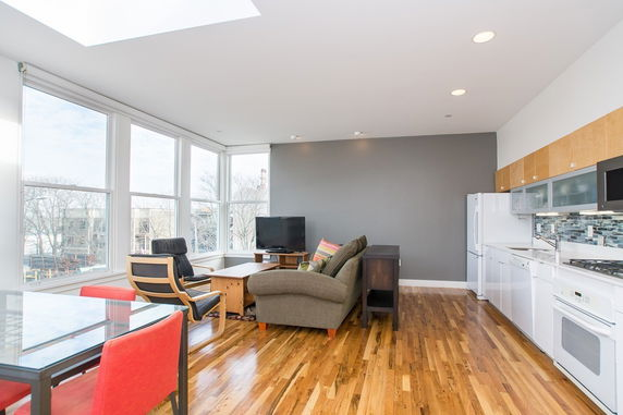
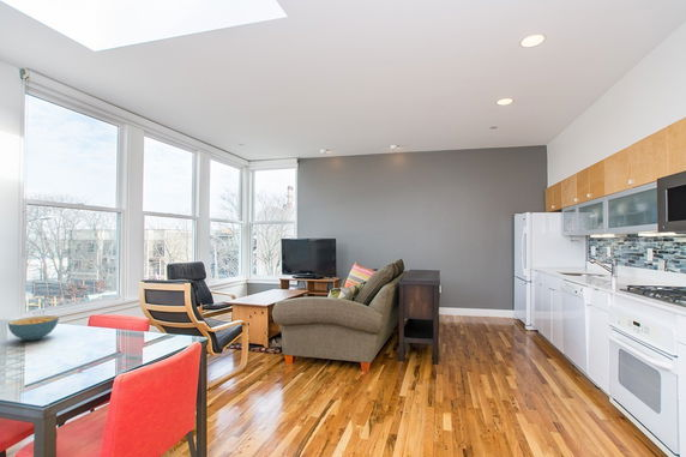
+ cereal bowl [7,314,60,342]
